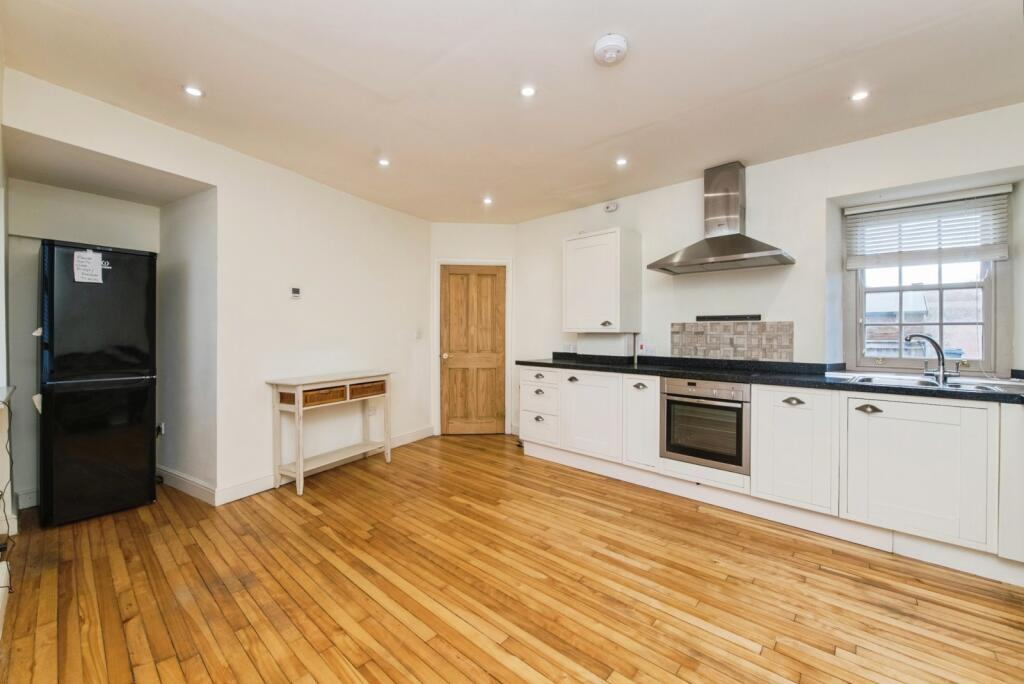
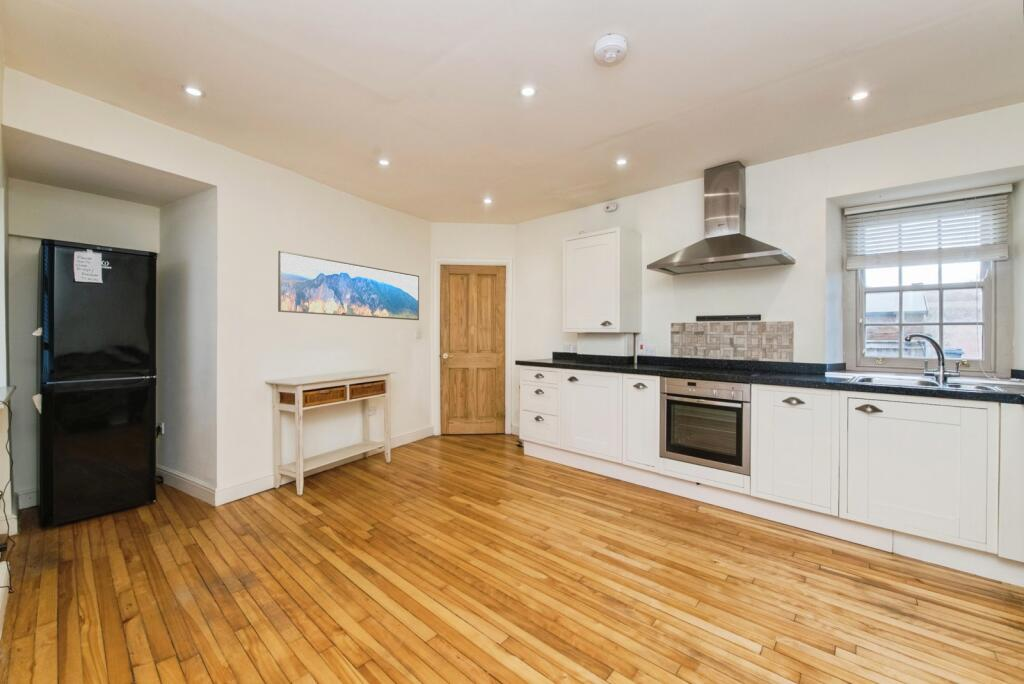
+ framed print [277,250,420,321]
